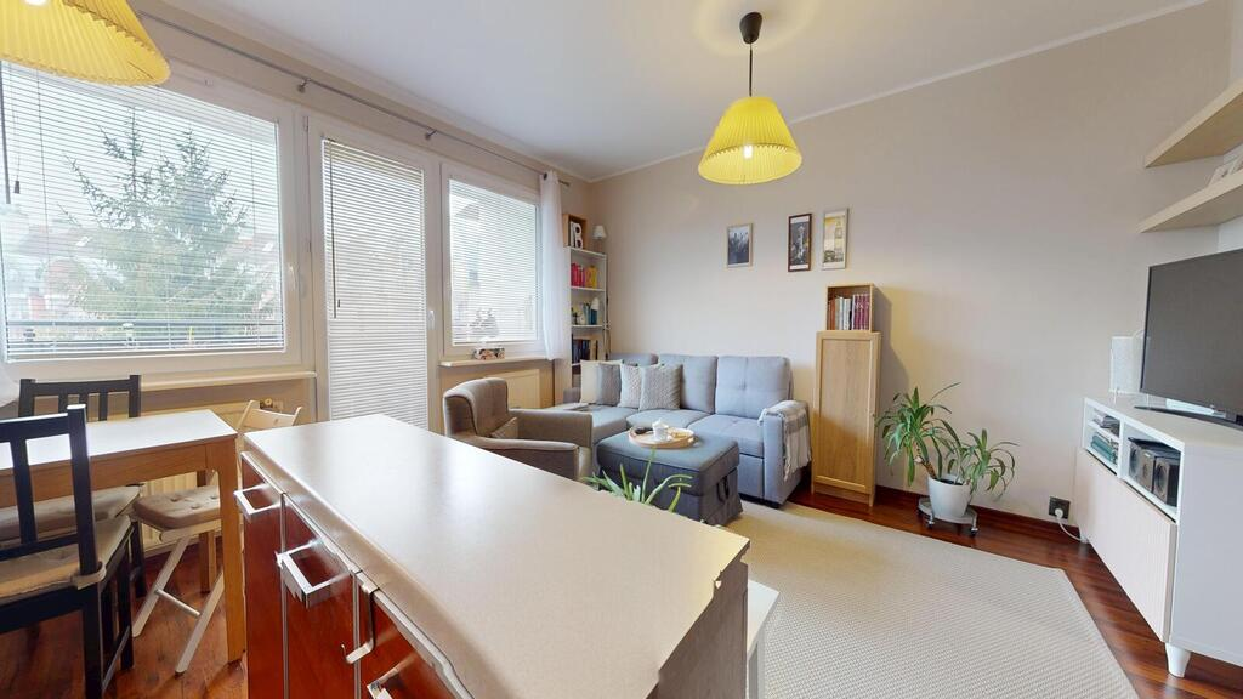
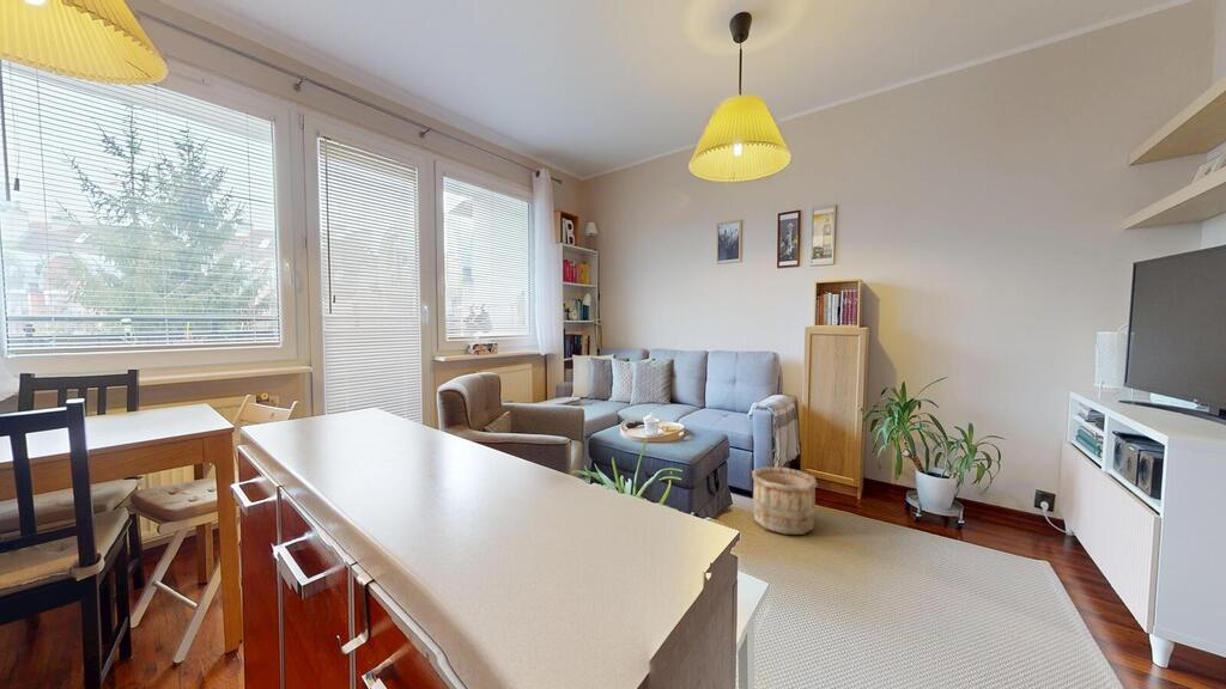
+ wooden bucket [751,465,819,536]
